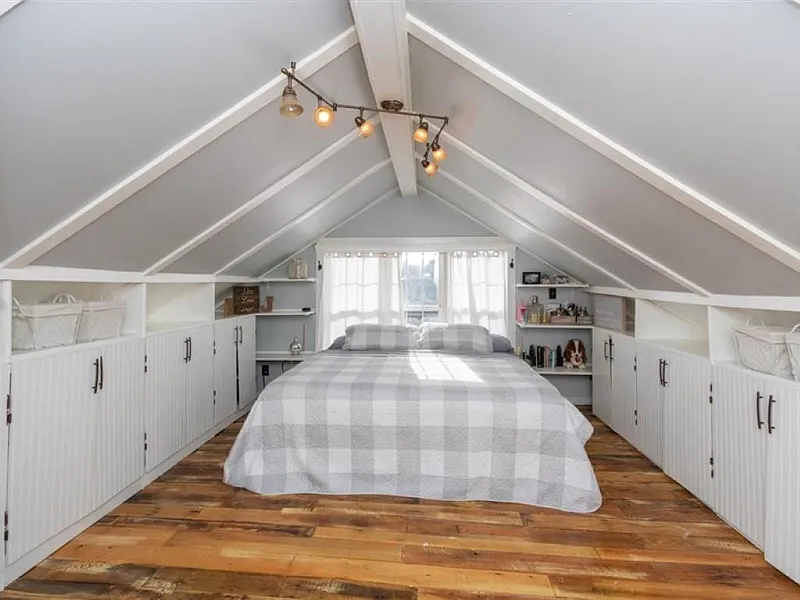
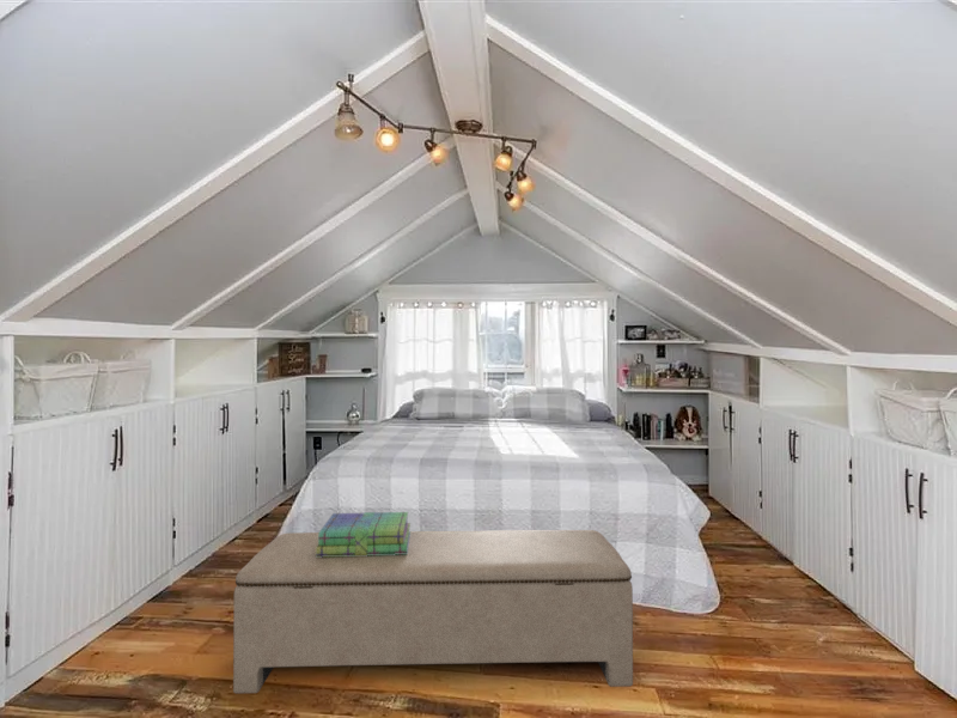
+ stack of books [316,511,412,558]
+ bench [232,529,634,695]
